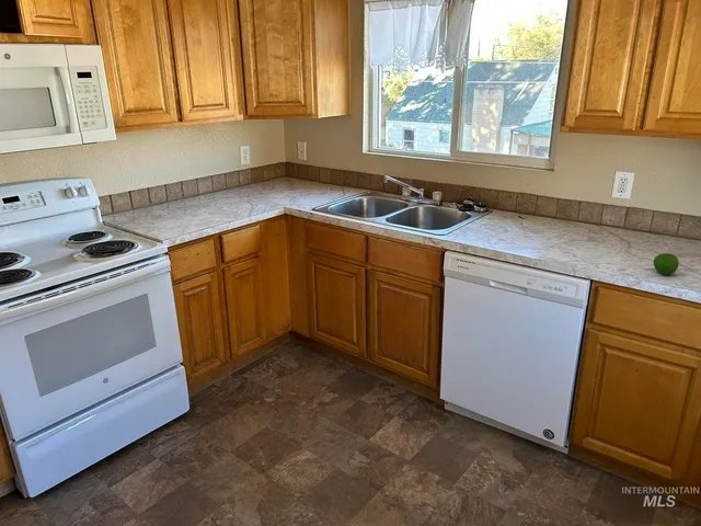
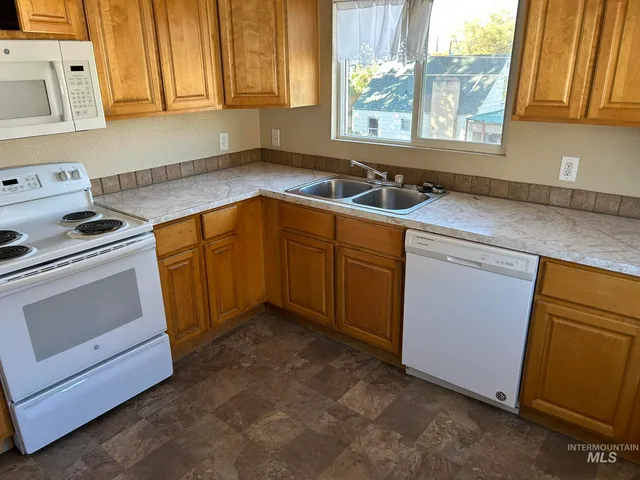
- apple [653,252,680,276]
